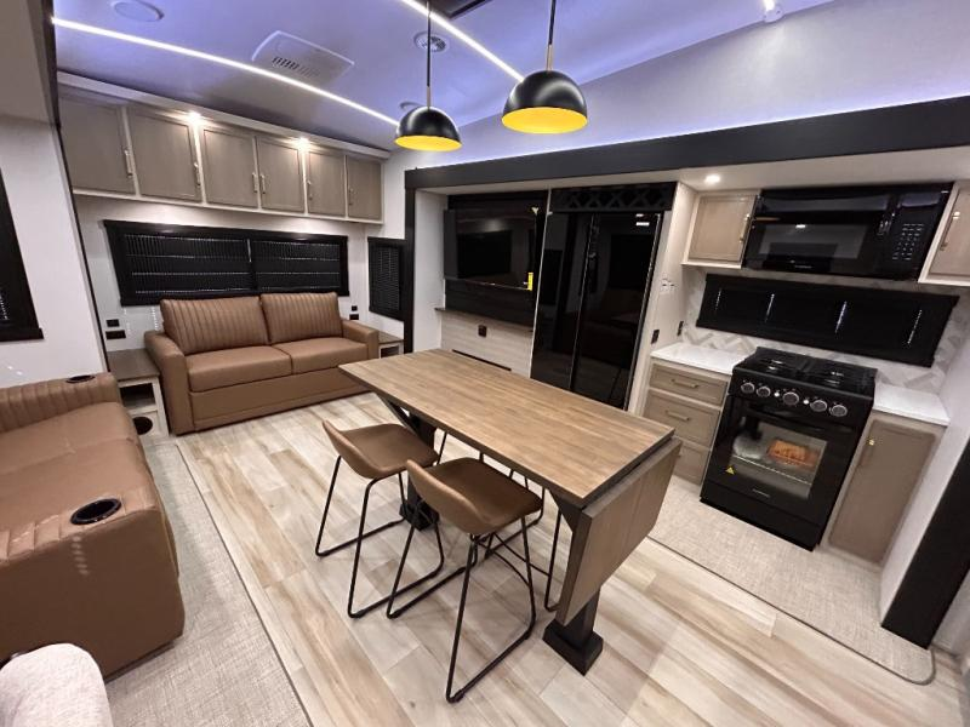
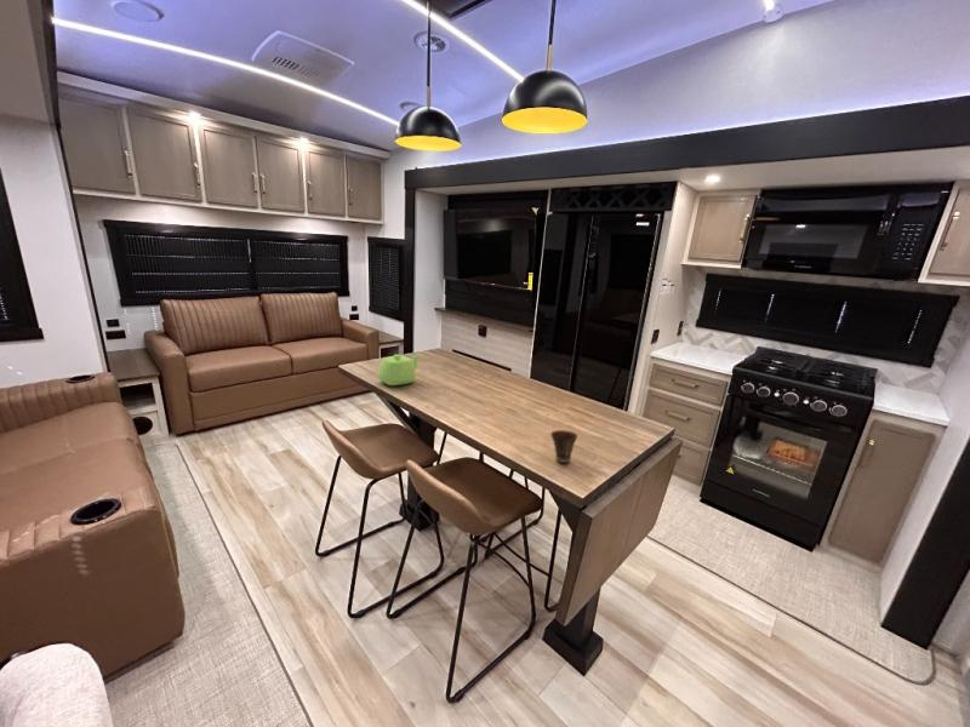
+ cup [549,429,578,464]
+ teapot [377,353,422,387]
